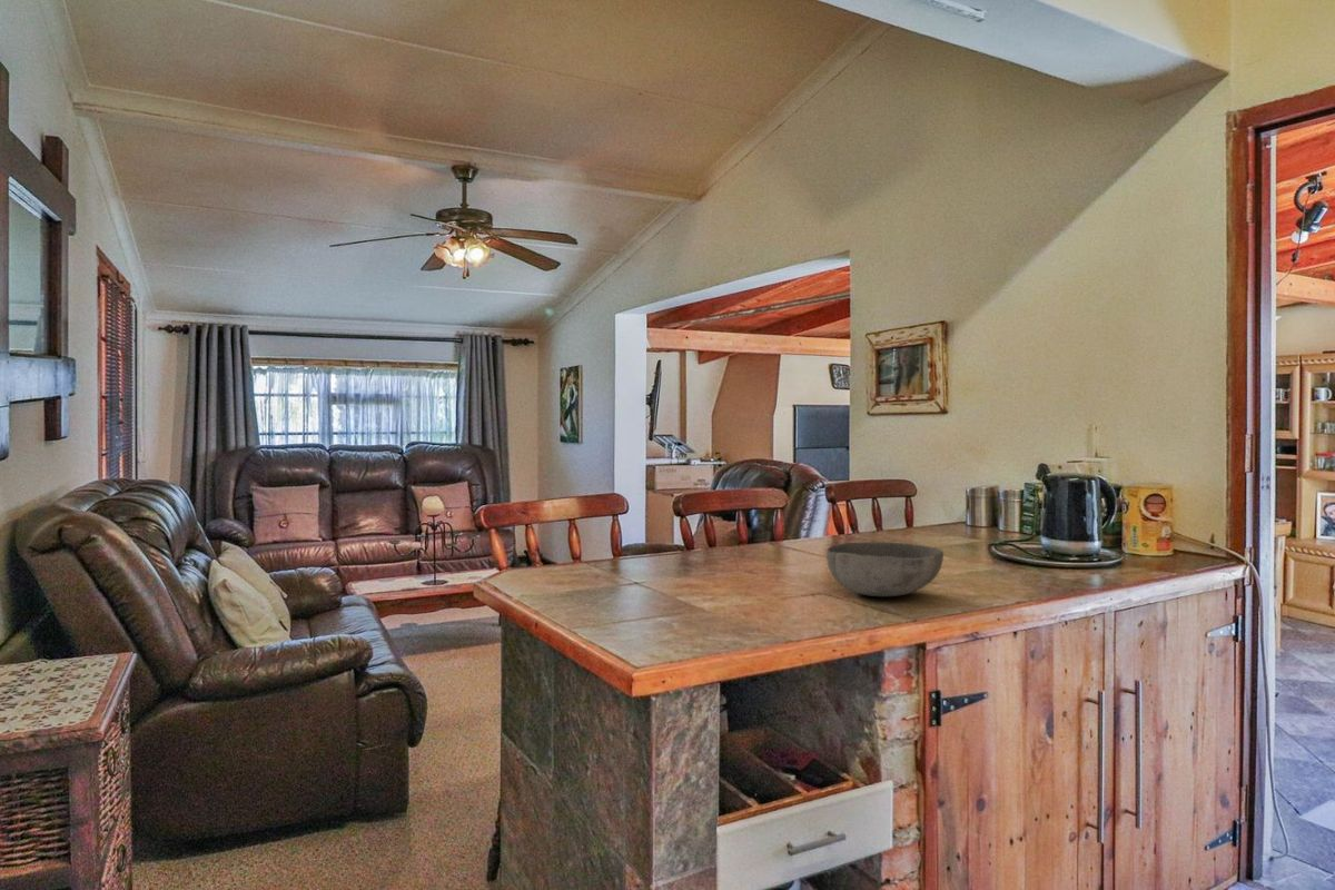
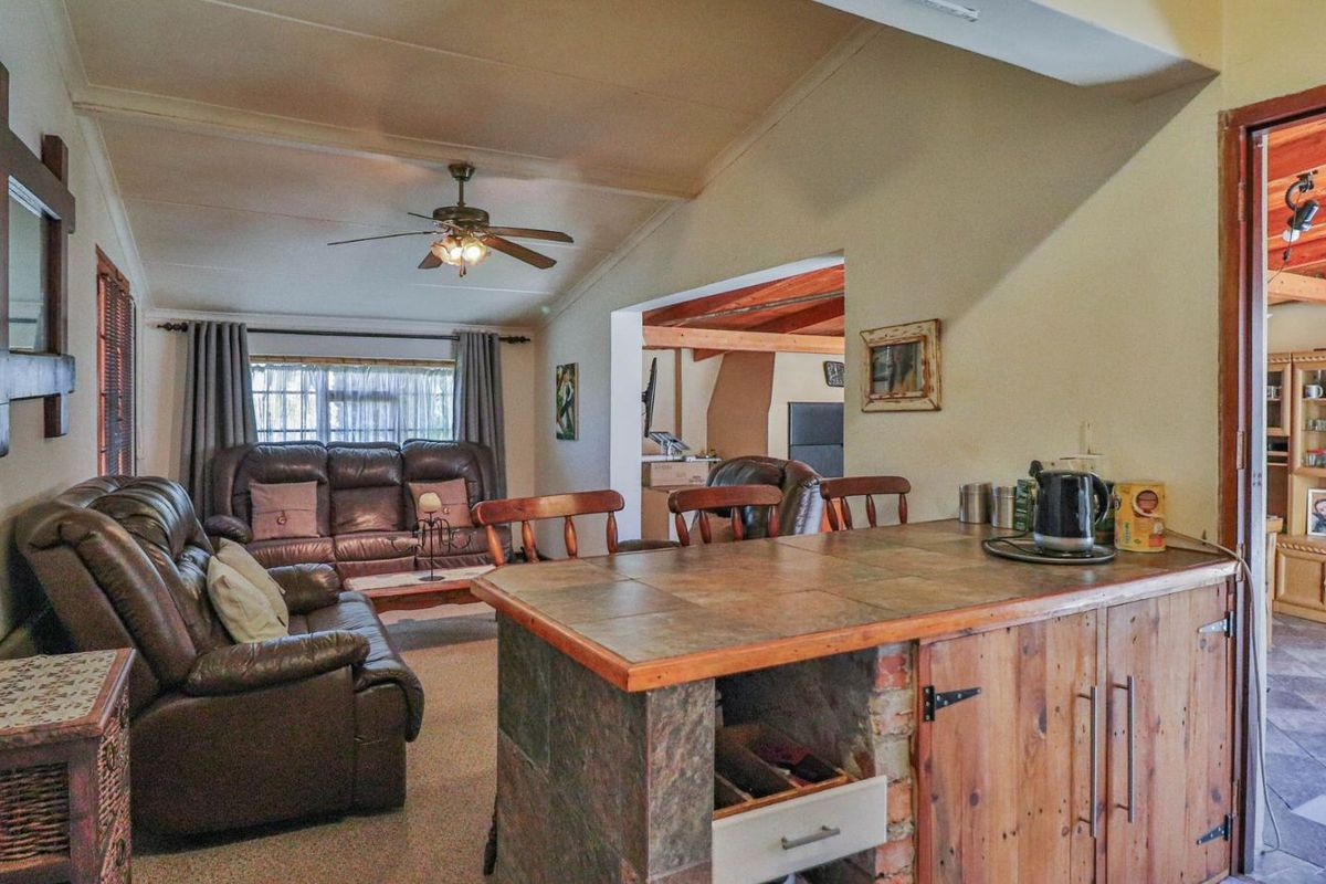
- bowl [825,542,945,597]
